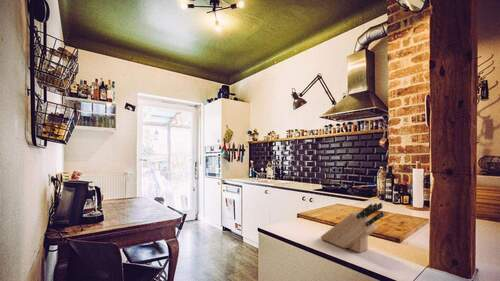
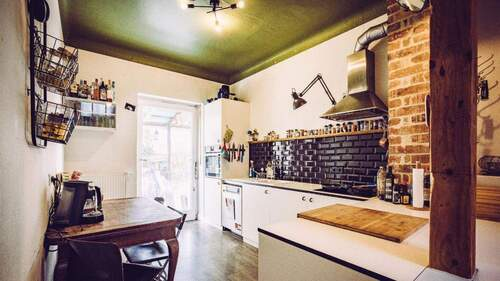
- knife block [320,202,385,254]
